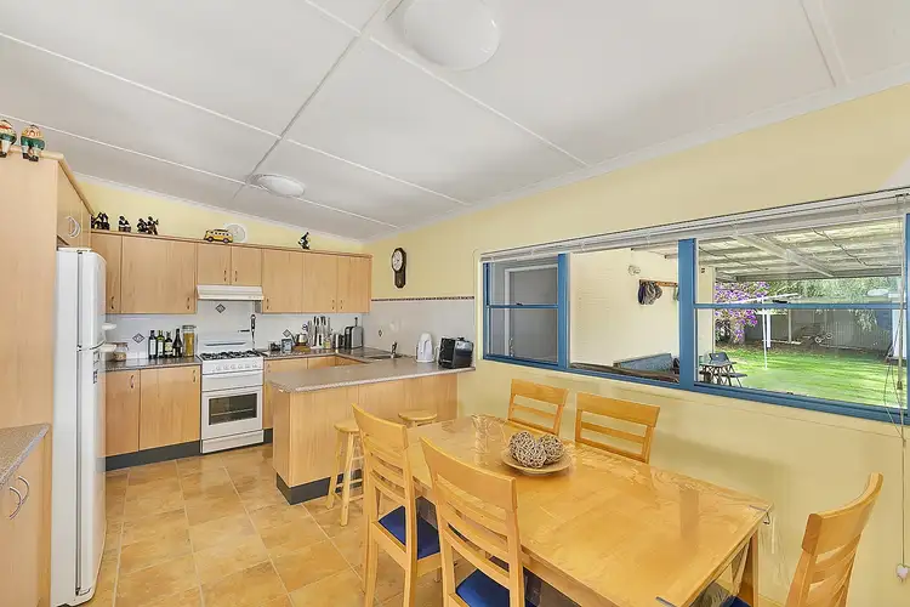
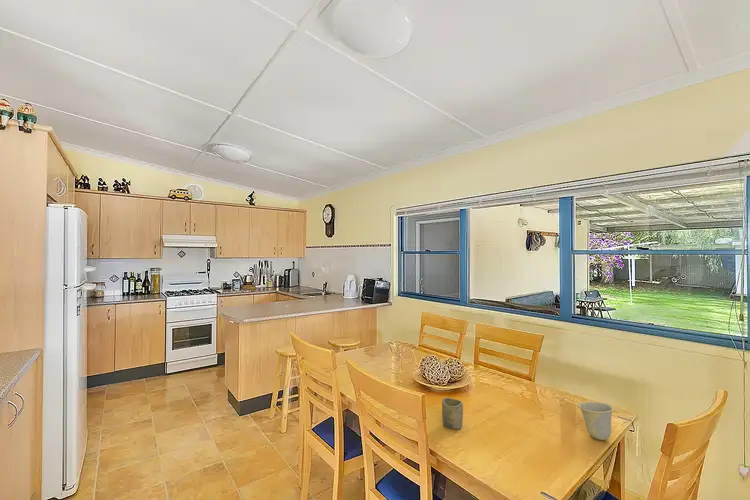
+ cup [576,400,616,441]
+ cup [441,397,464,430]
